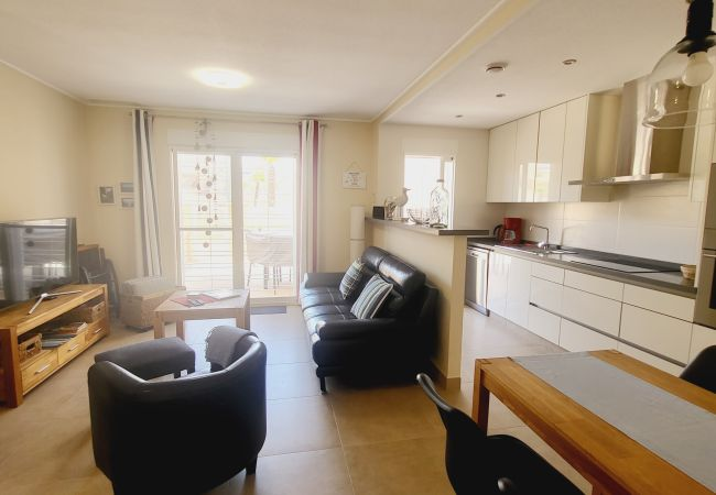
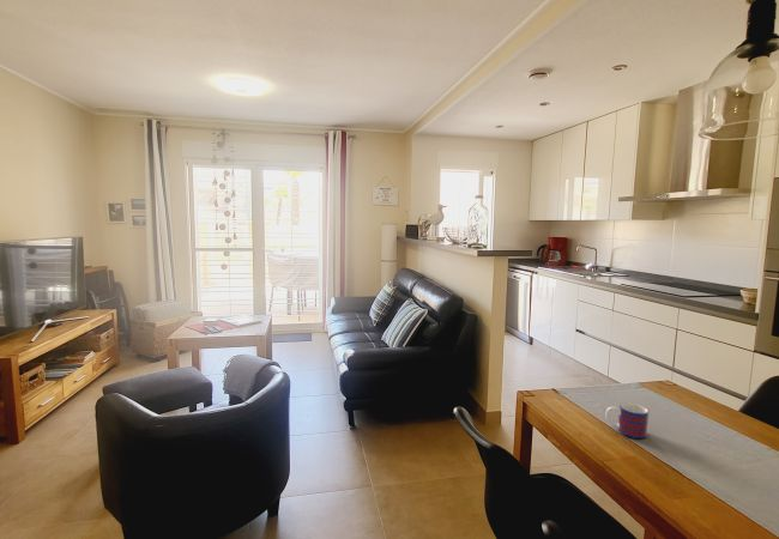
+ mug [604,401,650,440]
